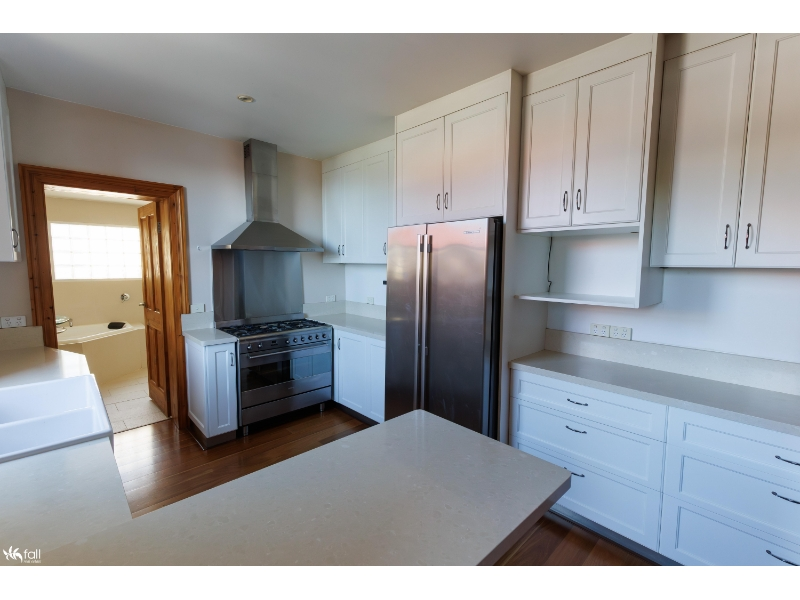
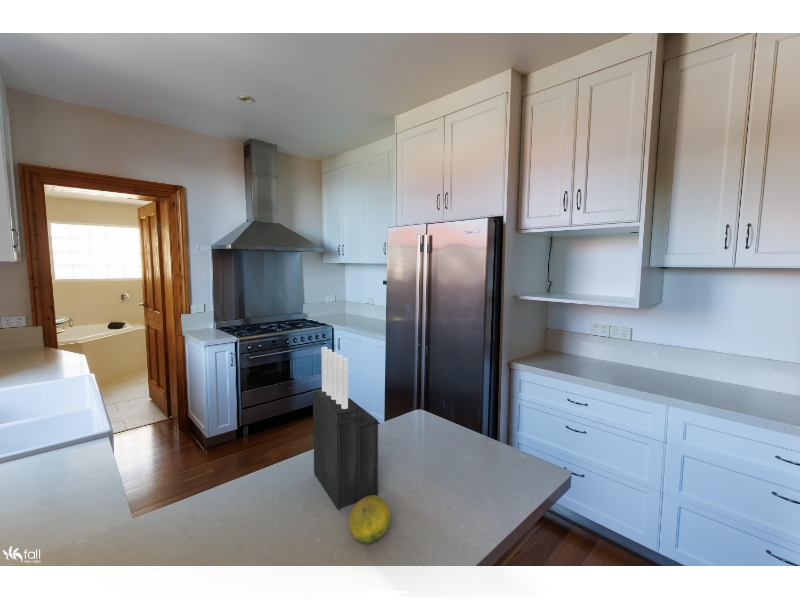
+ knife block [312,346,379,510]
+ fruit [348,495,391,544]
